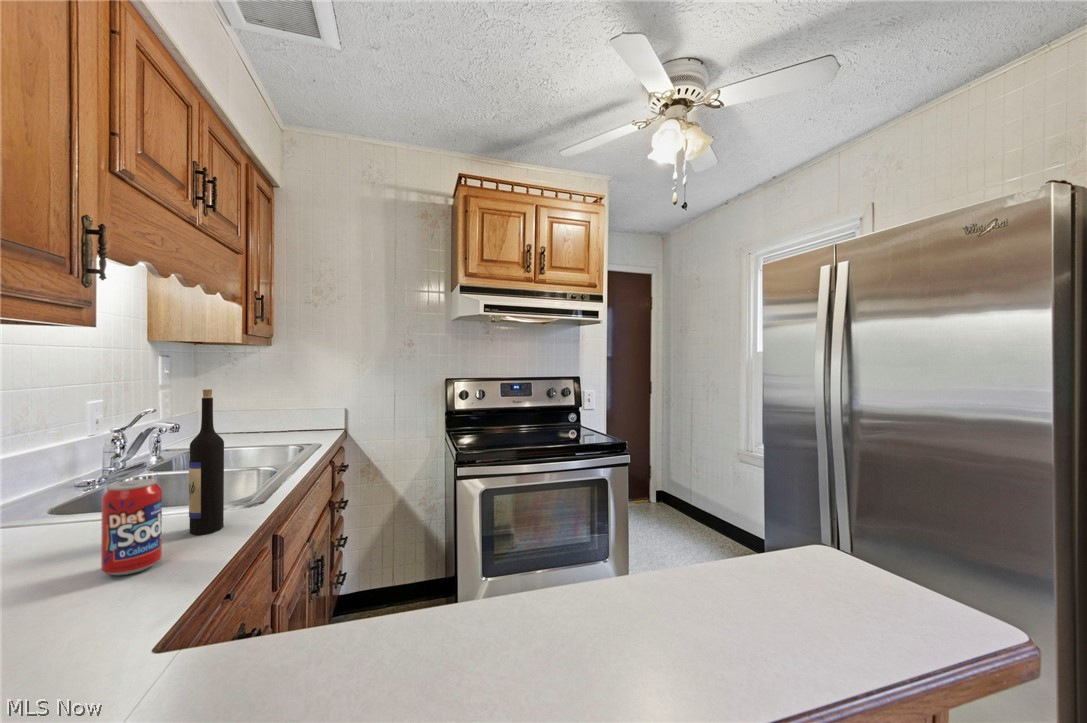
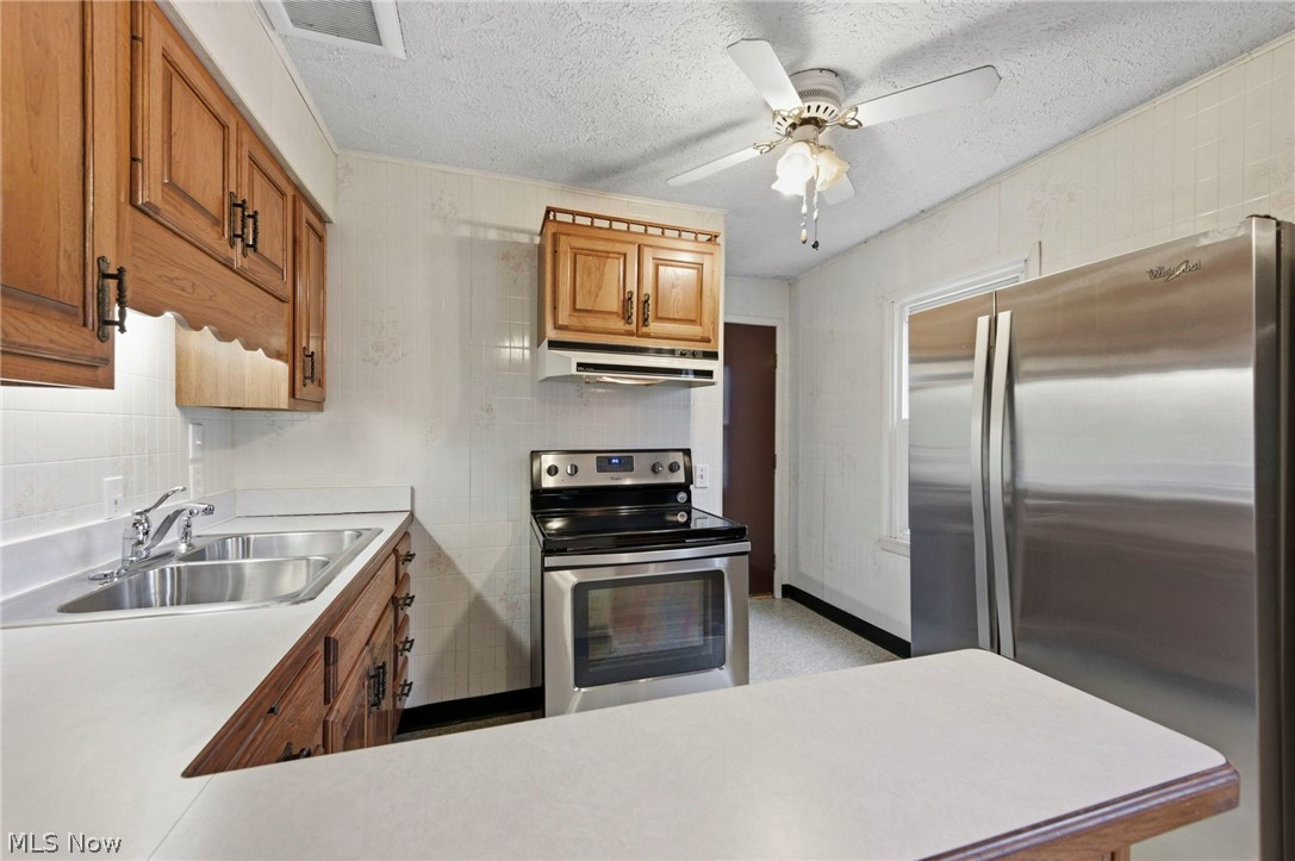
- wine bottle [188,388,225,535]
- soda can [100,478,163,576]
